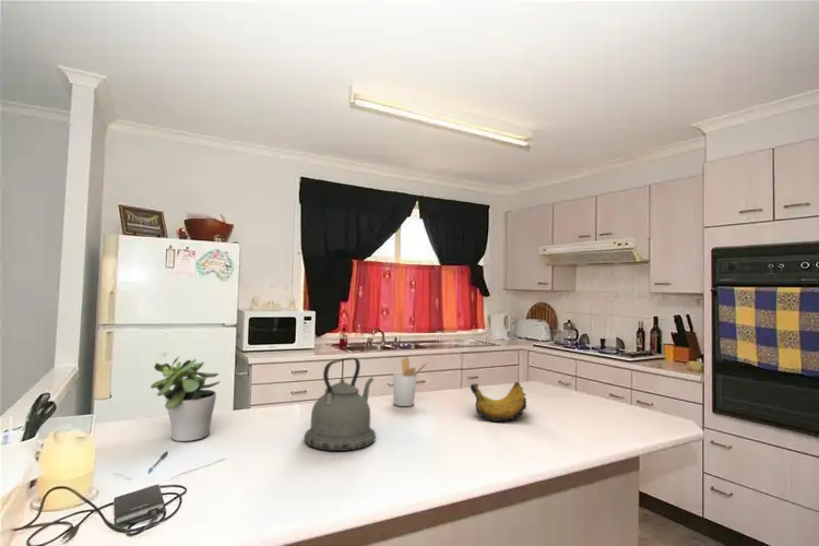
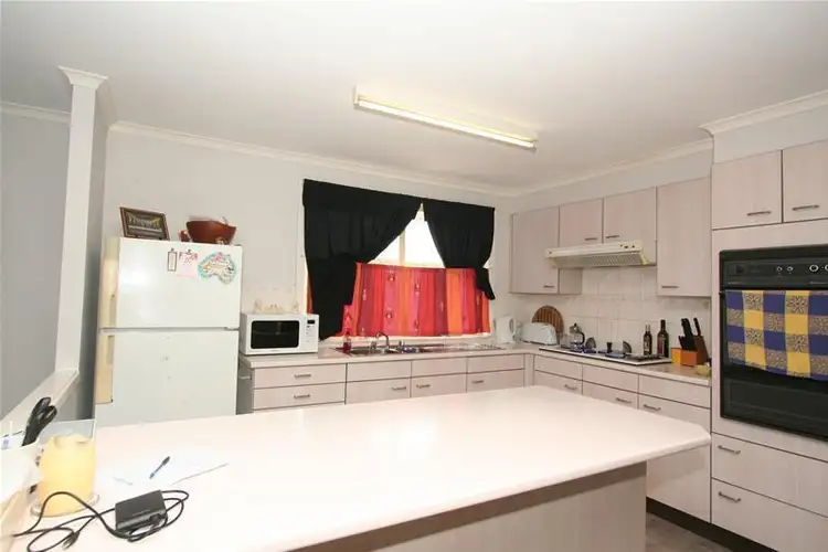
- banana bunch [470,381,527,423]
- potted plant [150,355,222,442]
- kettle [304,356,377,452]
- utensil holder [392,357,429,407]
